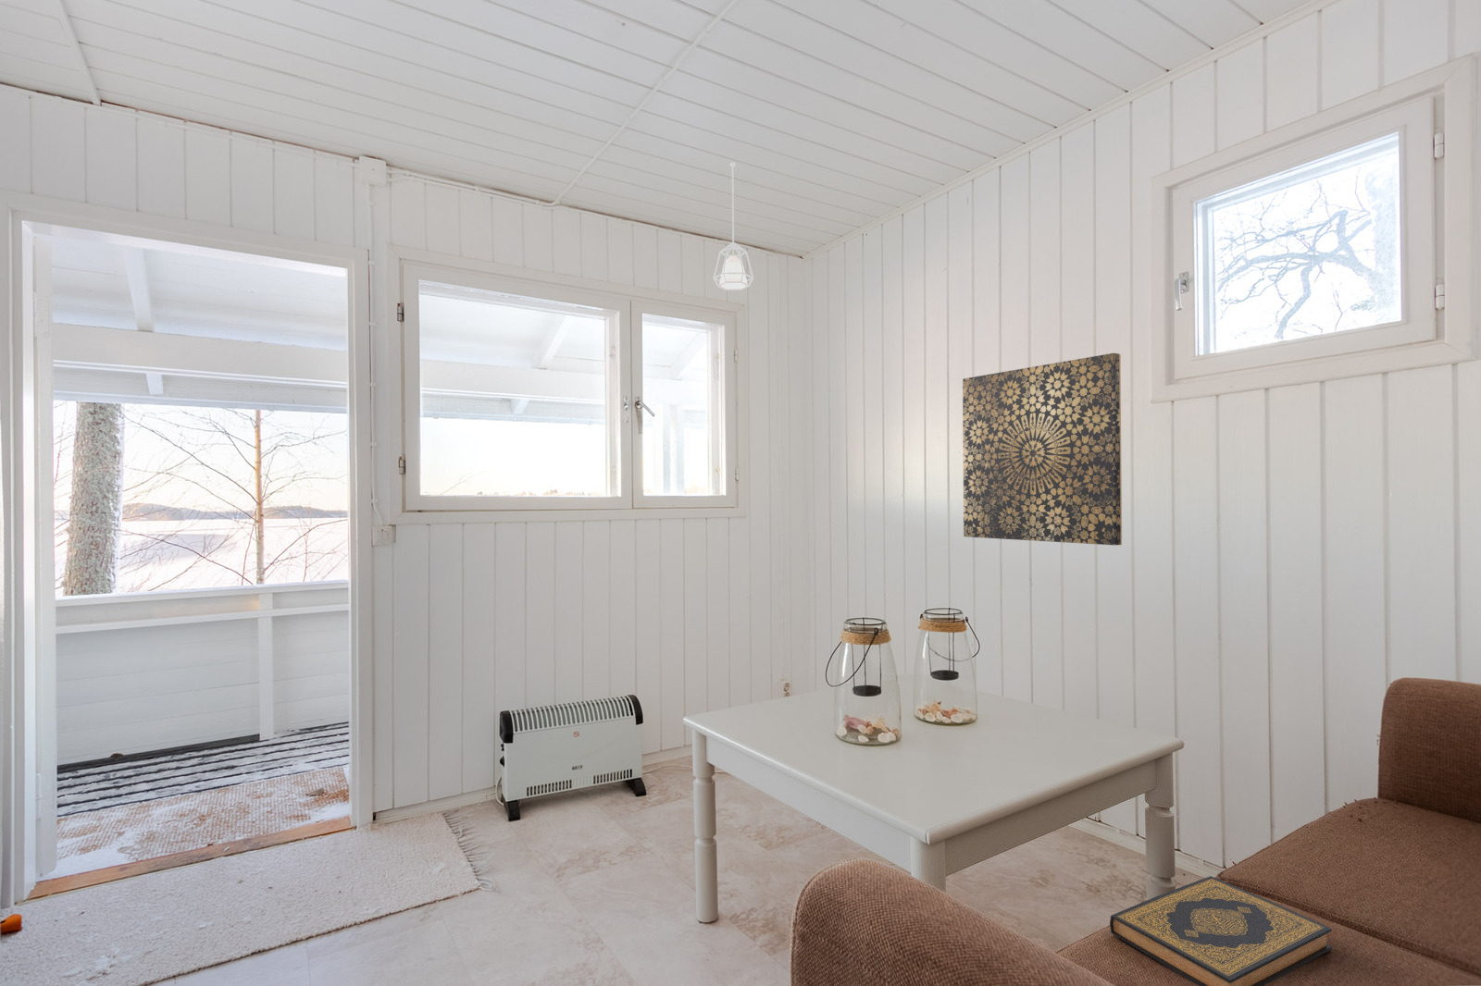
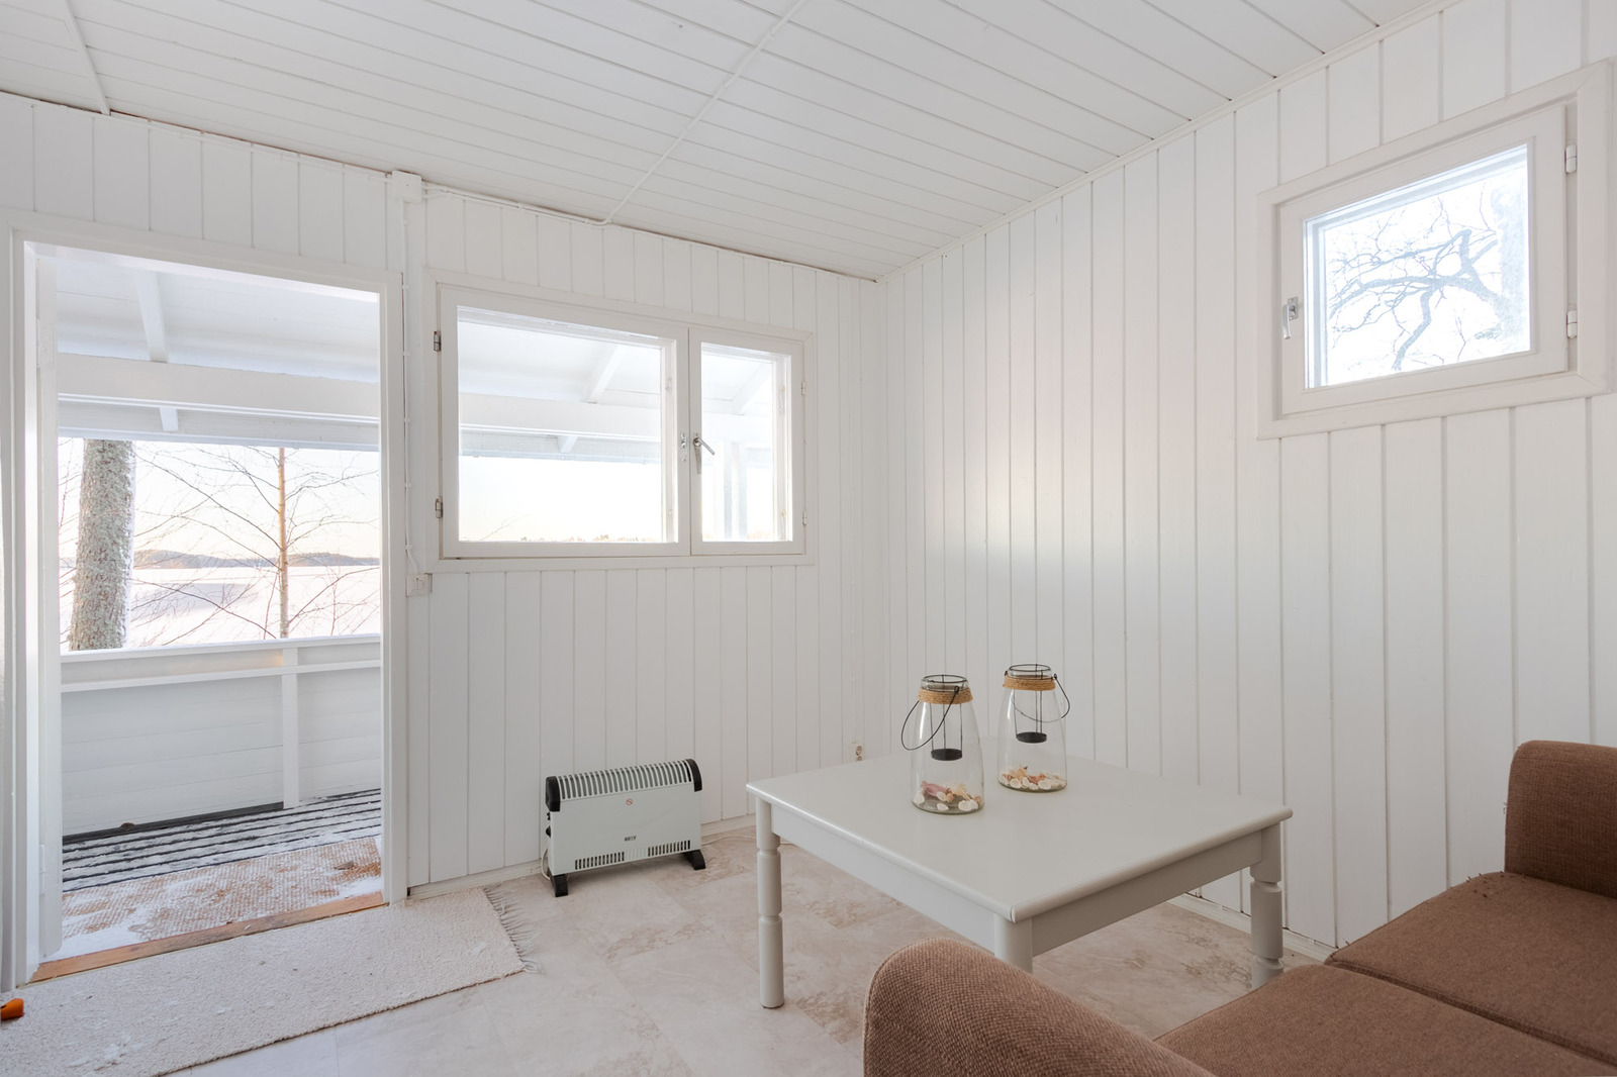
- pendant lamp [711,162,754,292]
- wall art [961,352,1123,546]
- hardback book [1109,875,1332,986]
